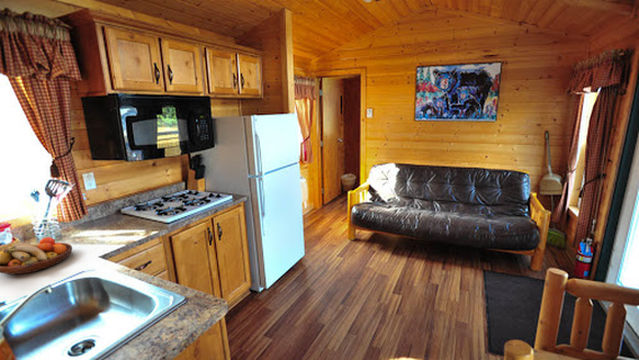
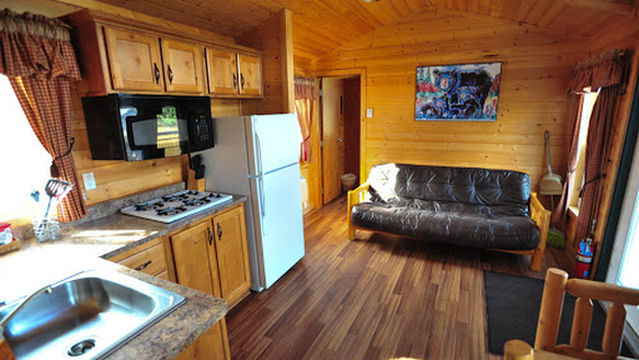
- fruit bowl [0,236,73,276]
